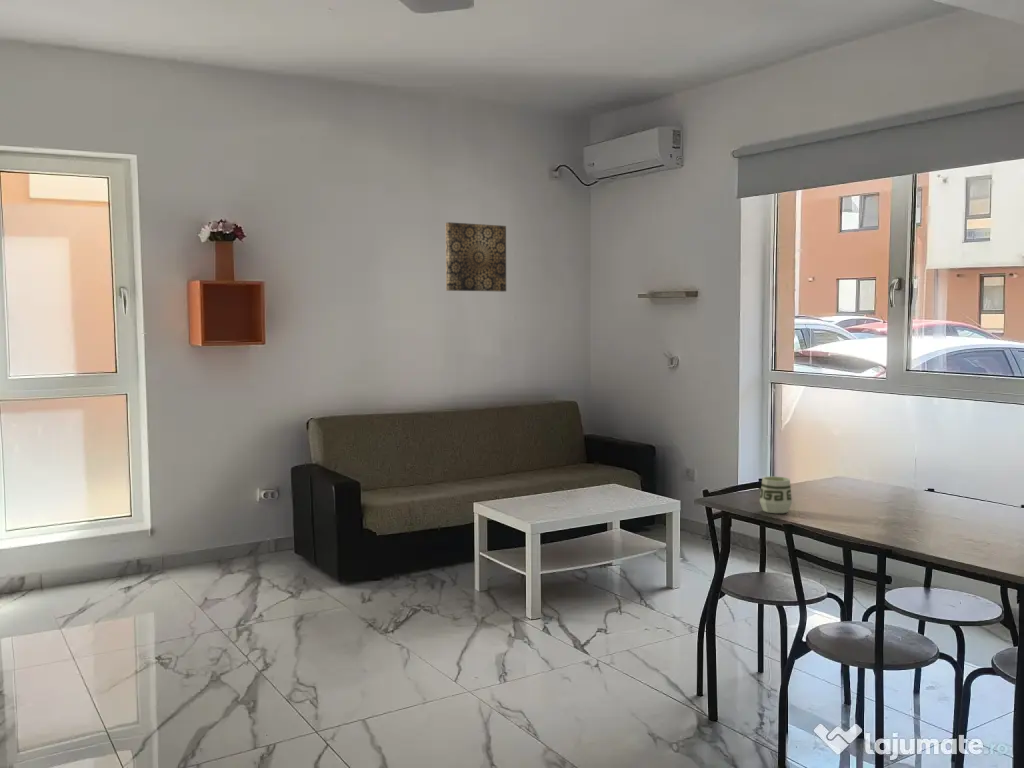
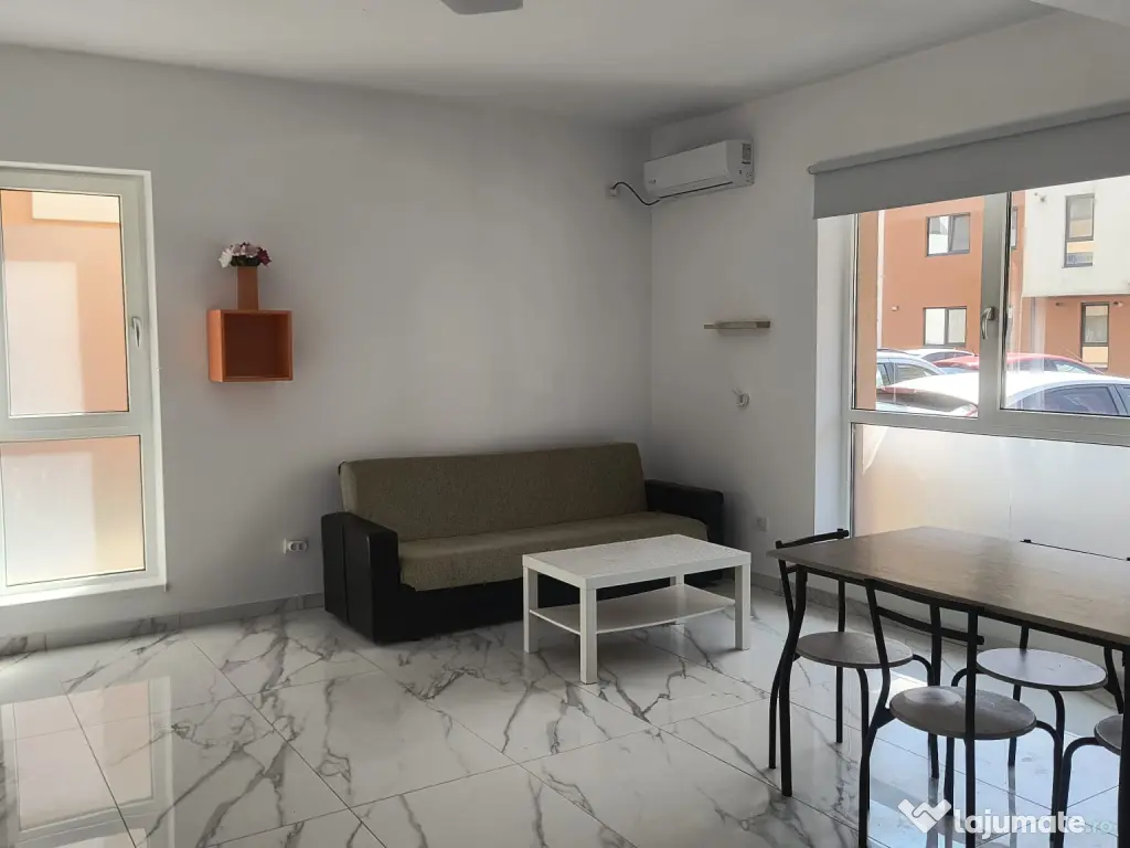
- wall art [445,221,507,293]
- cup [759,475,793,514]
